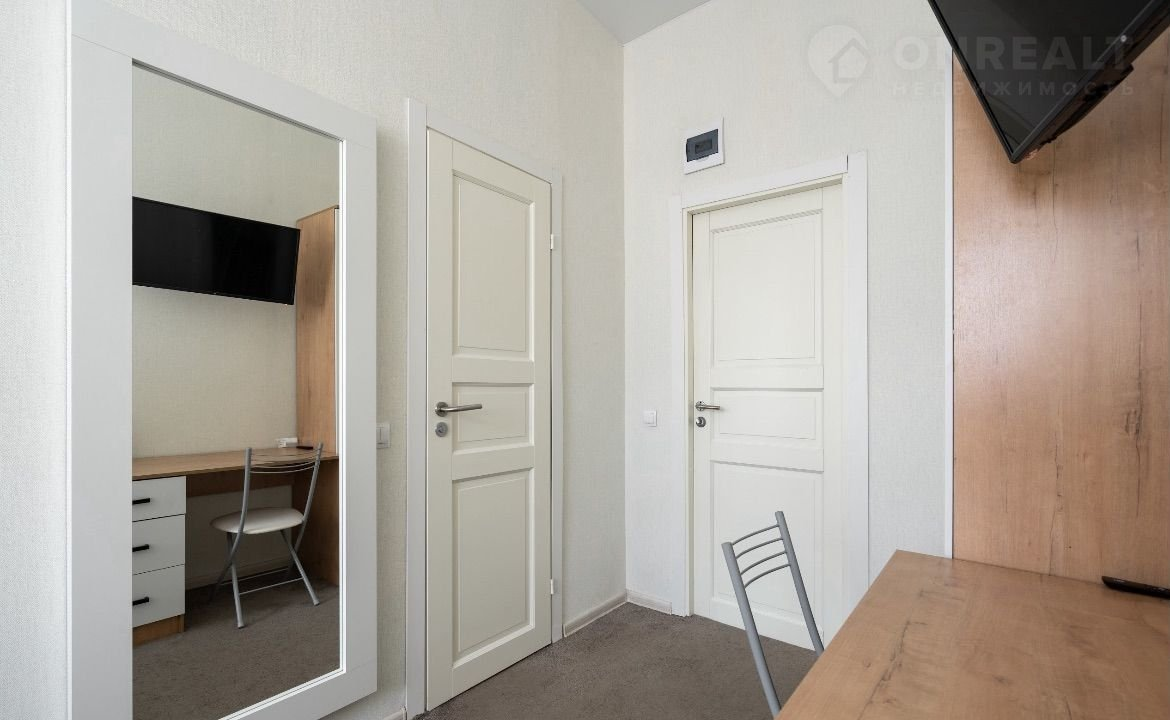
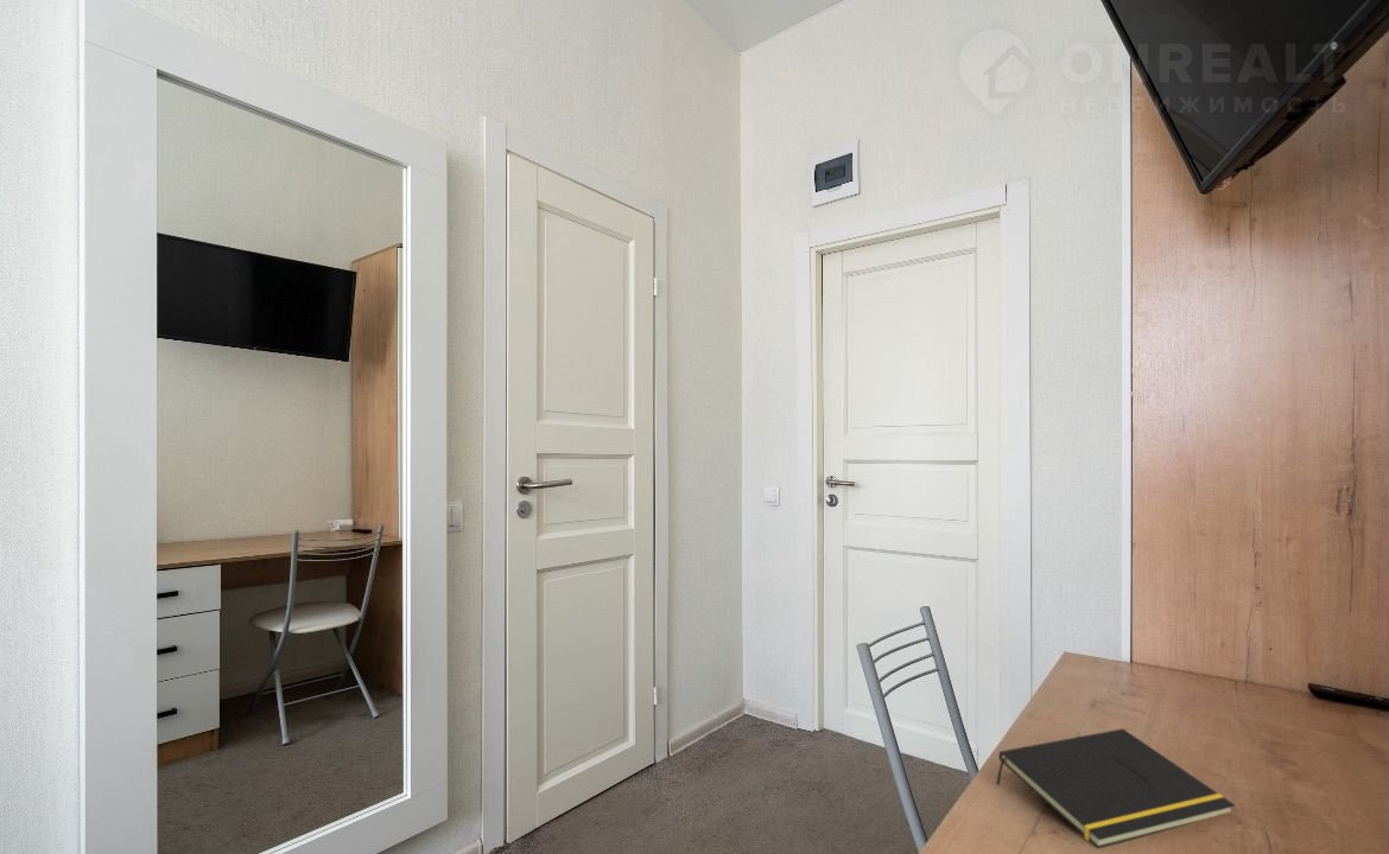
+ notepad [995,727,1236,849]
